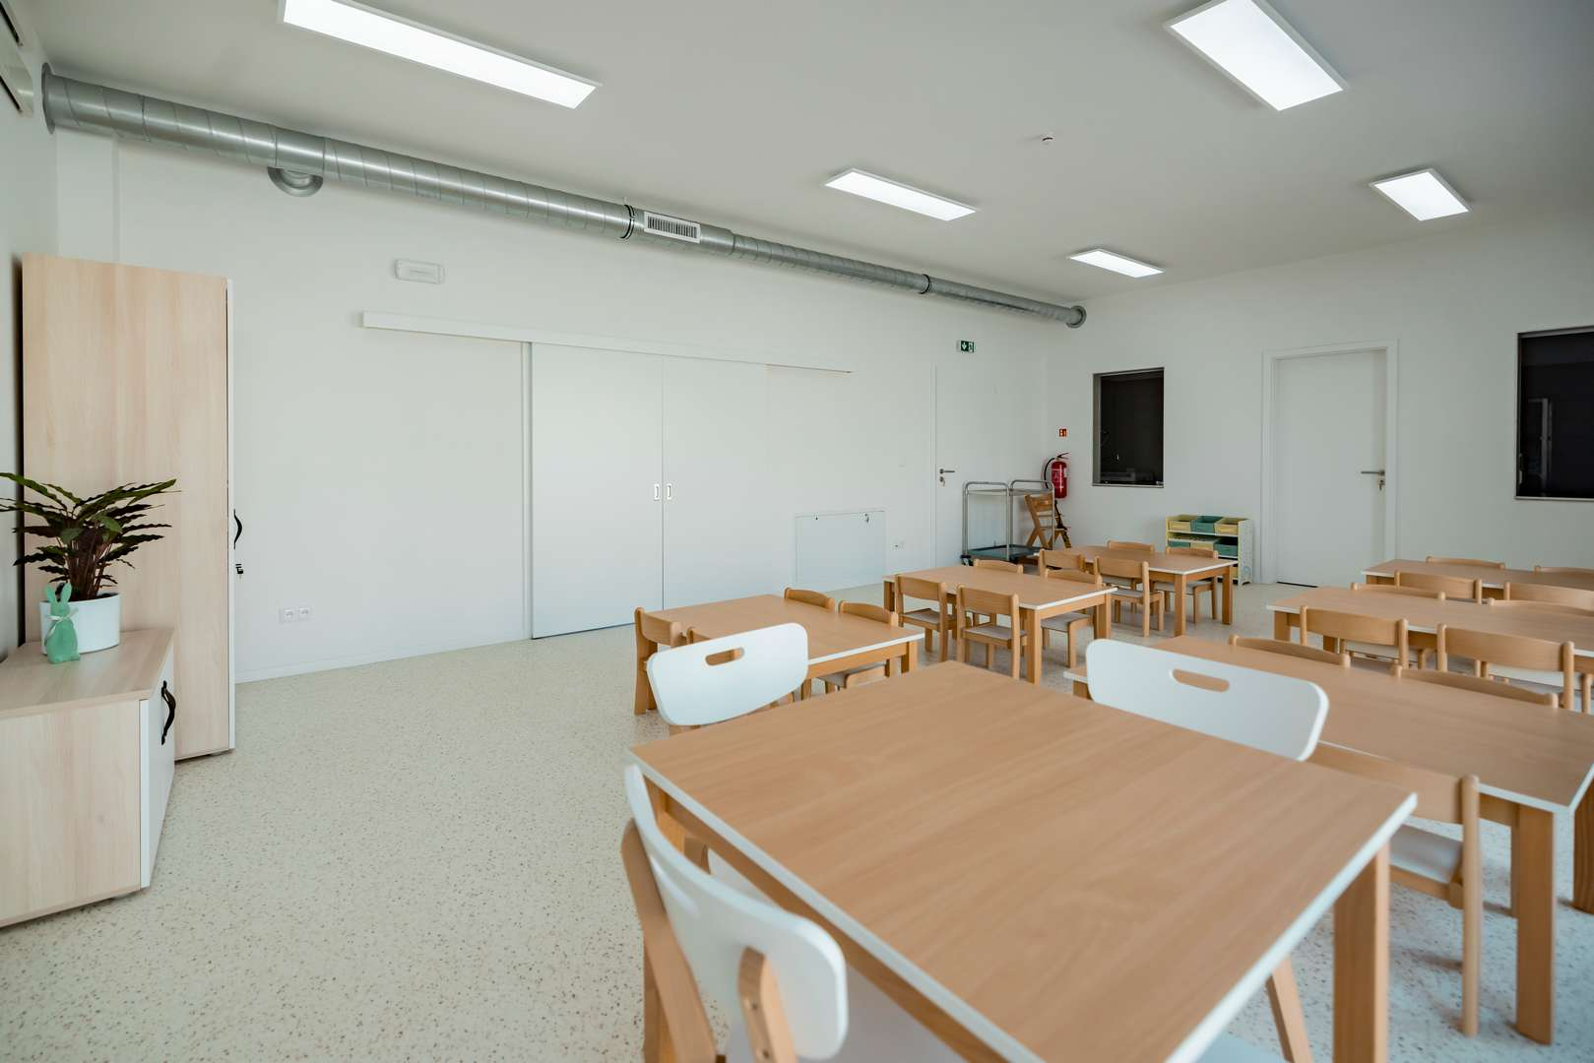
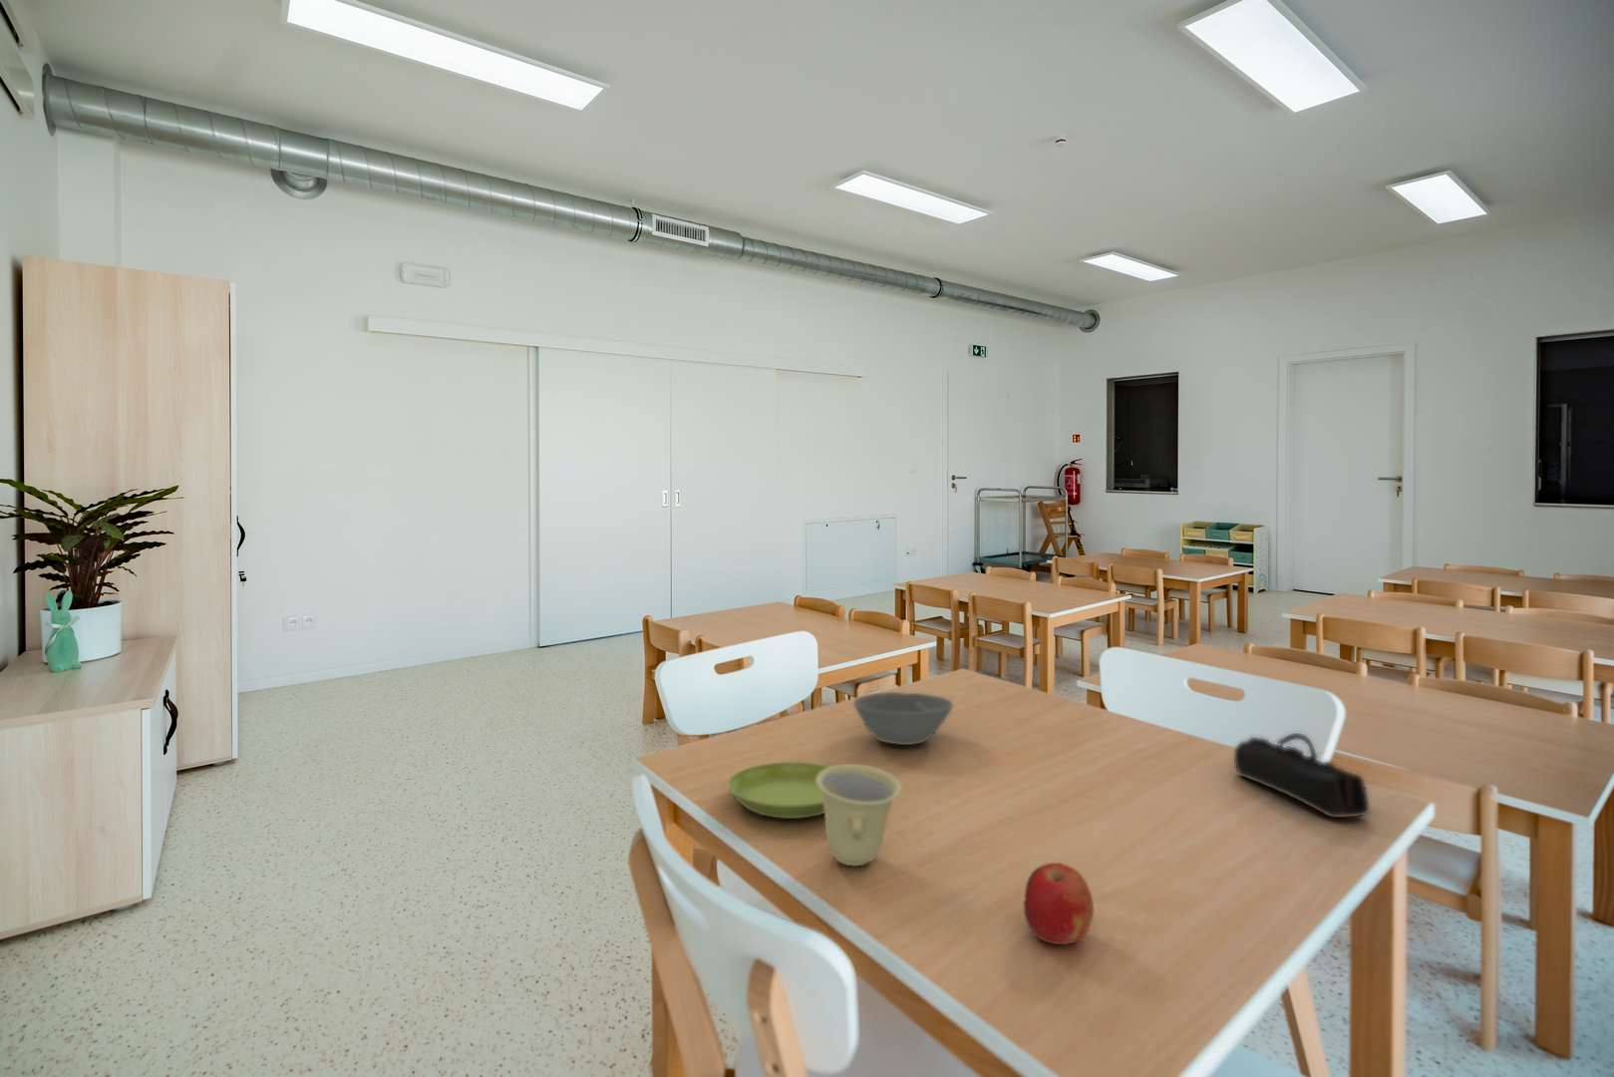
+ fruit [1022,862,1095,945]
+ cup [816,763,904,867]
+ pencil case [1233,732,1371,819]
+ saucer [727,761,829,820]
+ bowl [852,691,954,746]
